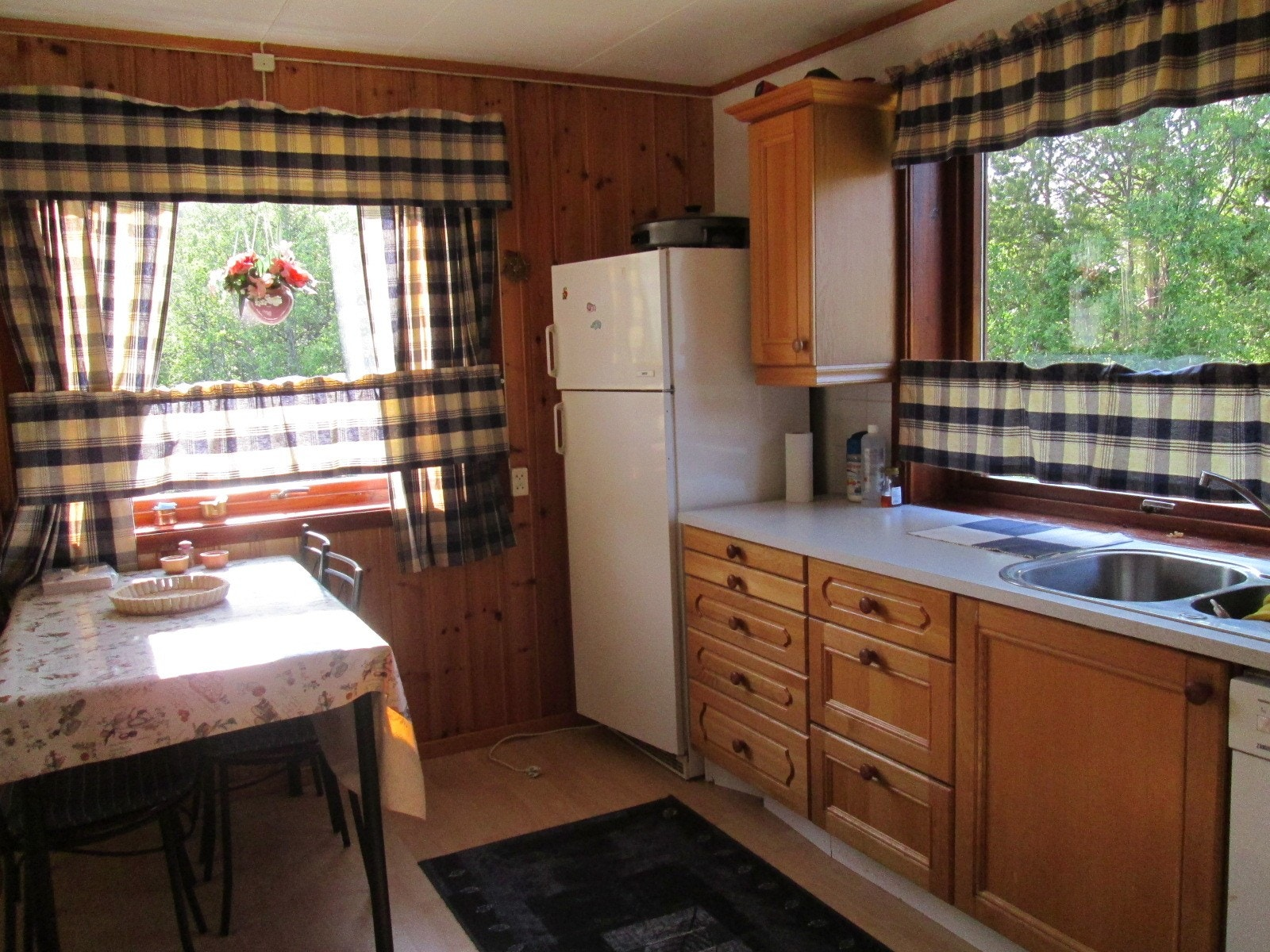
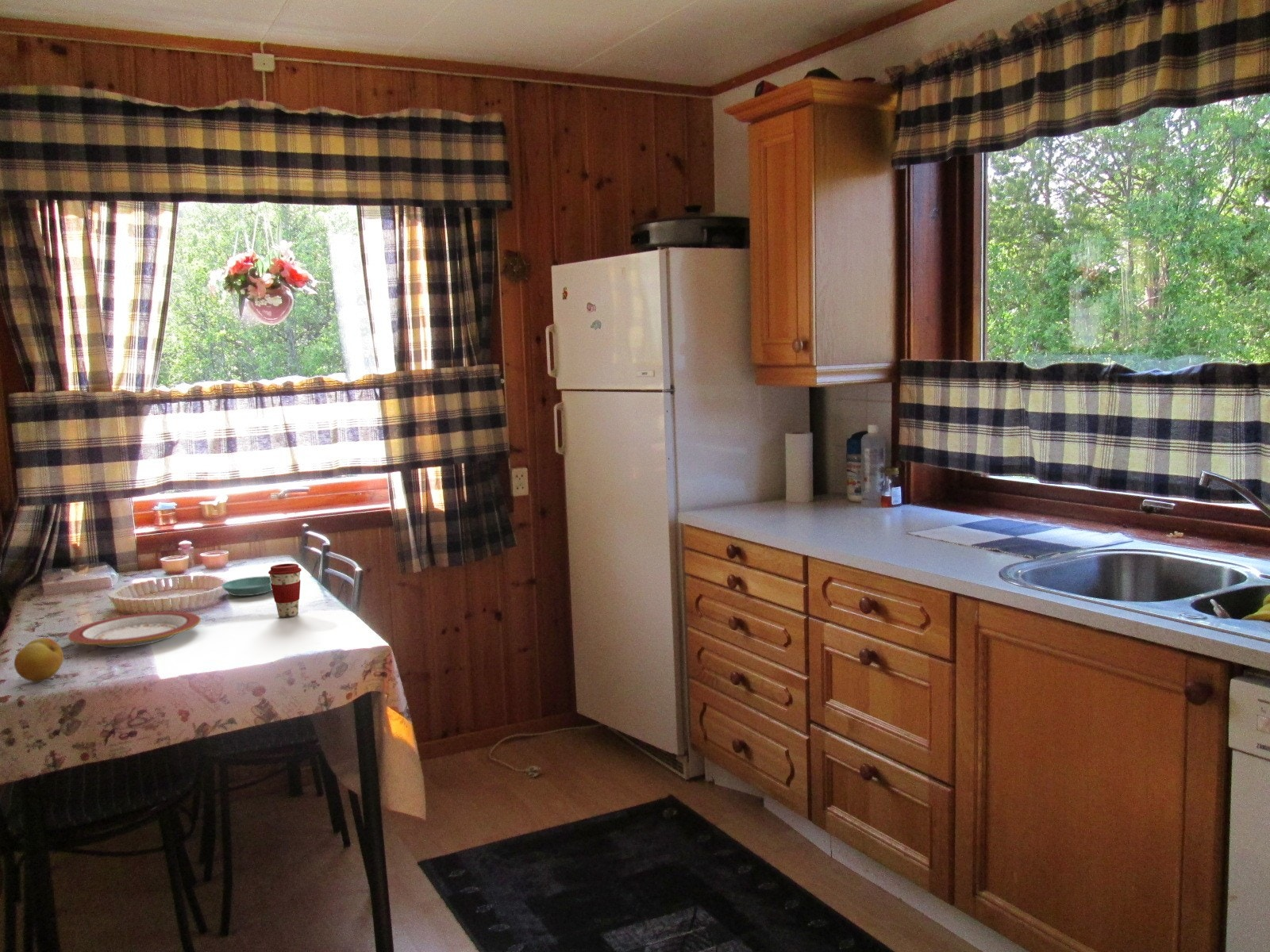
+ saucer [221,575,272,597]
+ coffee cup [267,562,302,618]
+ fruit [13,637,64,683]
+ plate [67,611,202,648]
